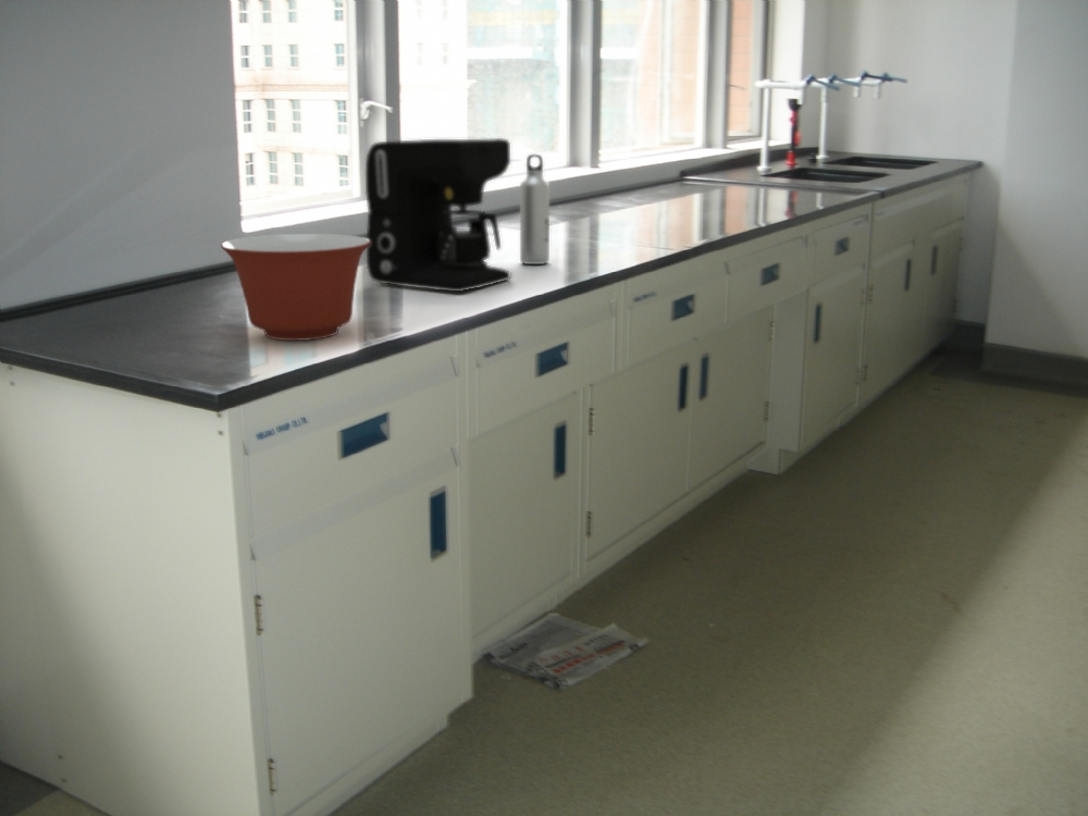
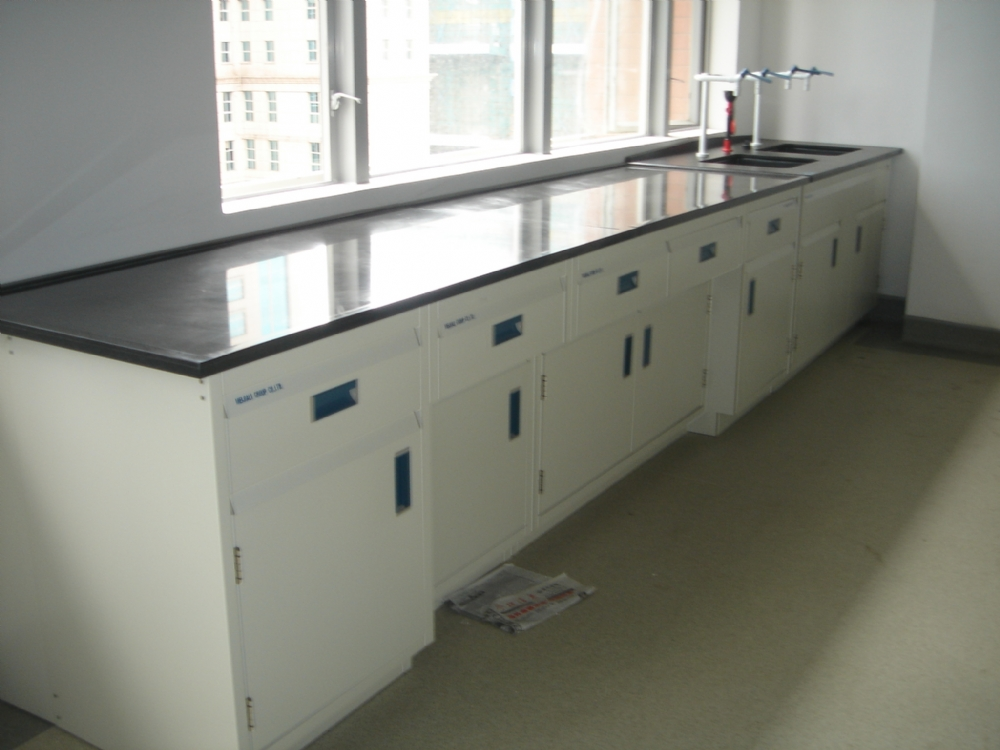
- water bottle [519,153,551,265]
- mixing bowl [220,233,370,342]
- coffee maker [364,137,511,293]
